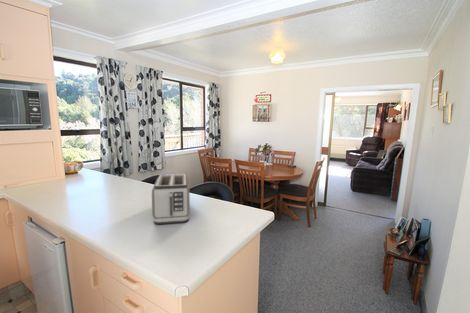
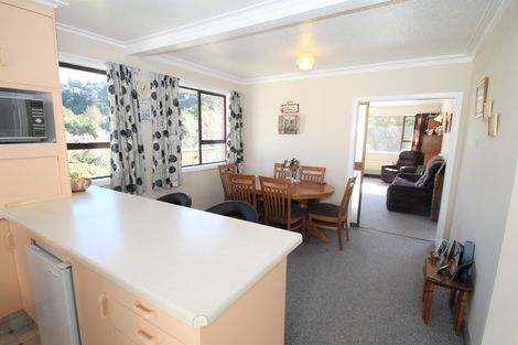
- toaster [151,173,191,225]
